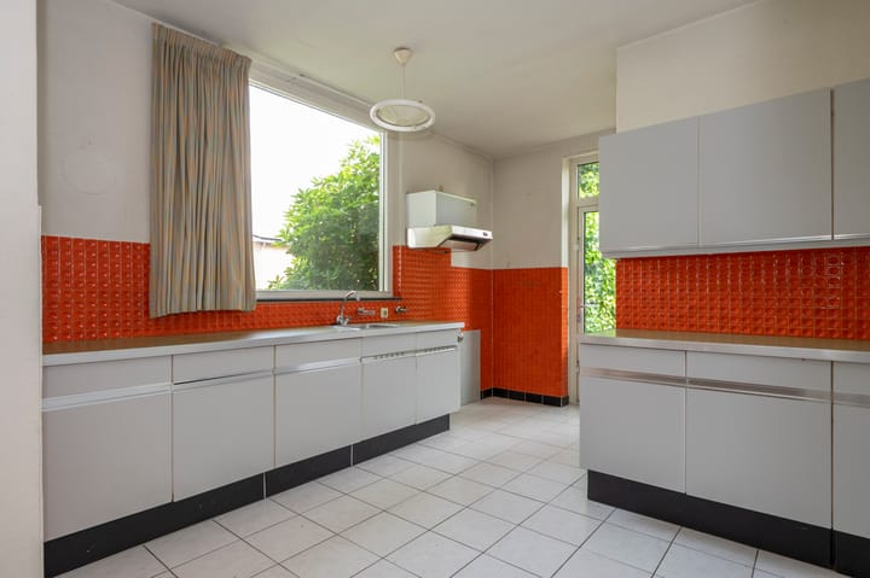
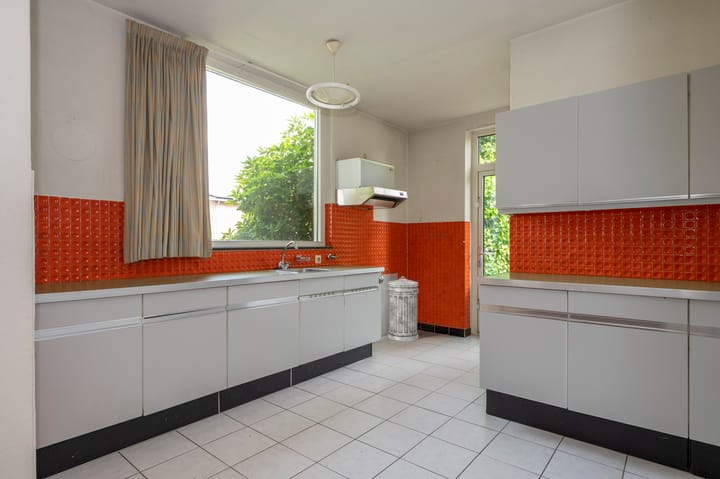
+ trash can [387,276,420,342]
